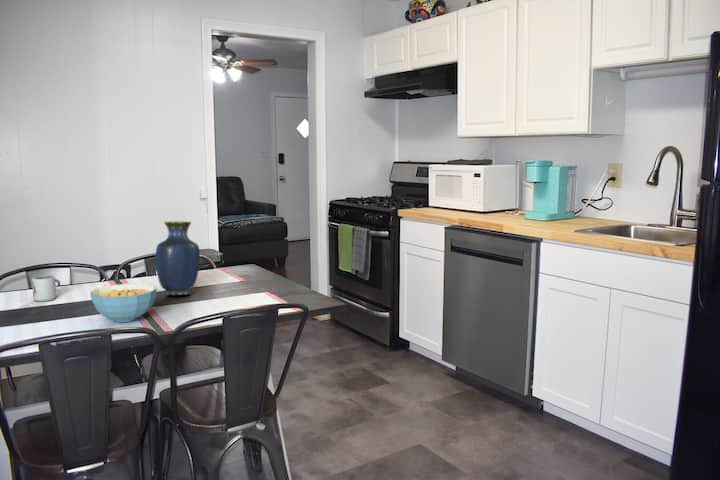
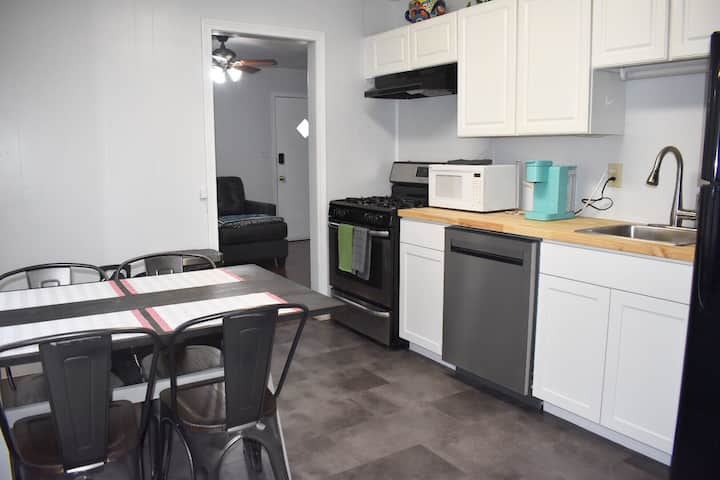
- vase [155,221,201,296]
- cereal bowl [89,283,158,323]
- cup [31,274,57,302]
